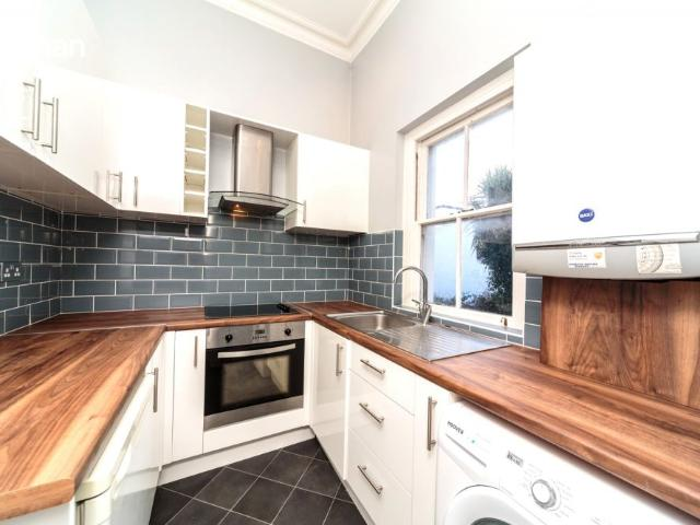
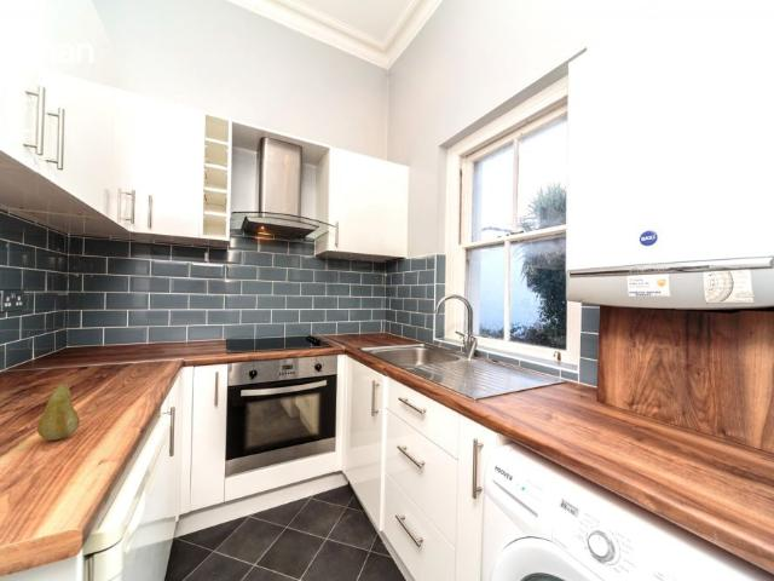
+ fruit [35,381,81,442]
